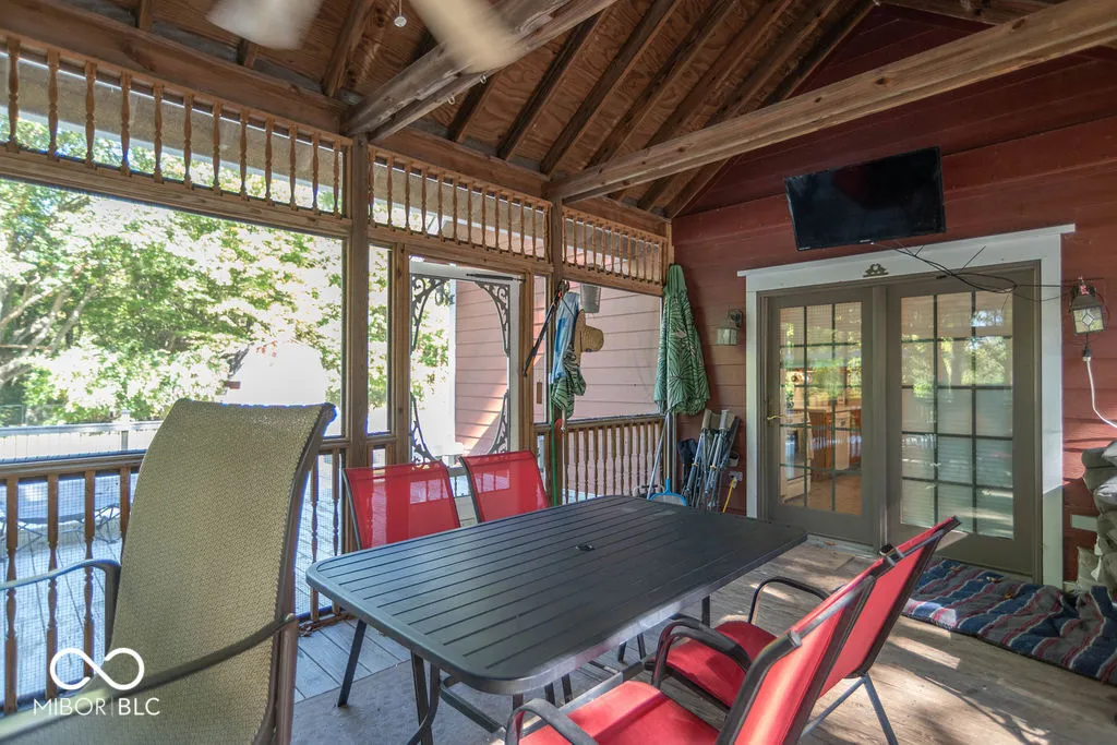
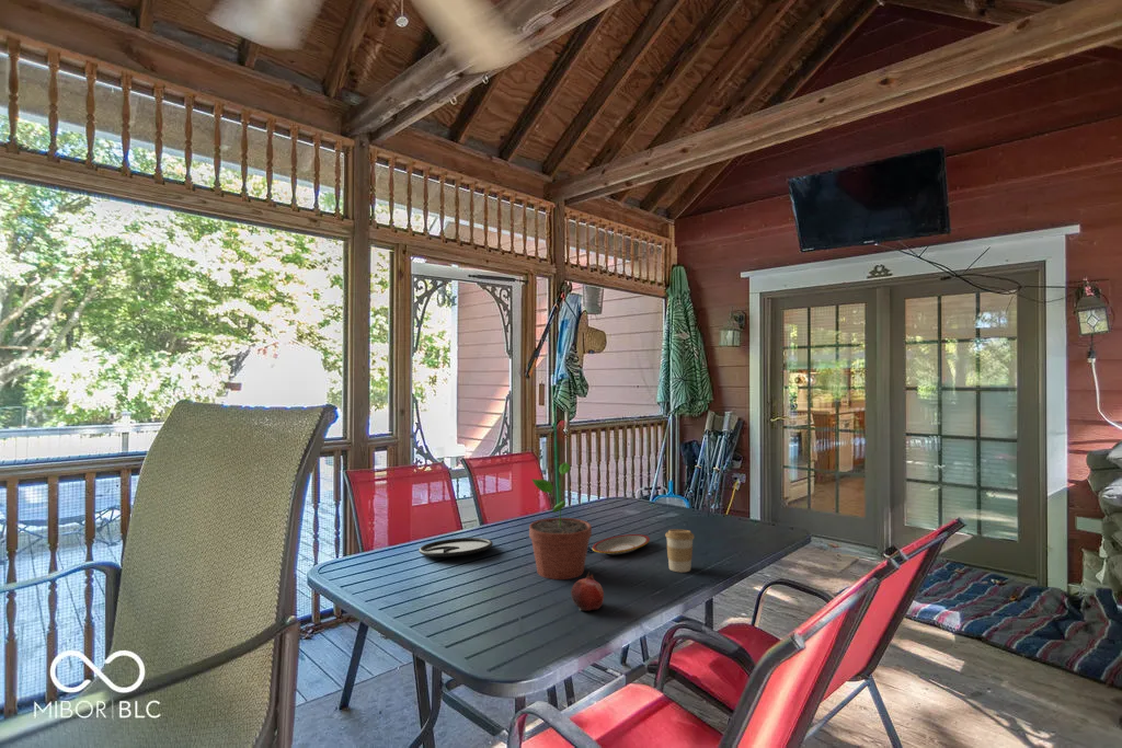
+ fruit [570,571,605,612]
+ plate [592,533,651,555]
+ coffee cup [664,528,696,574]
+ potted plant [528,461,593,580]
+ plate [417,537,494,557]
